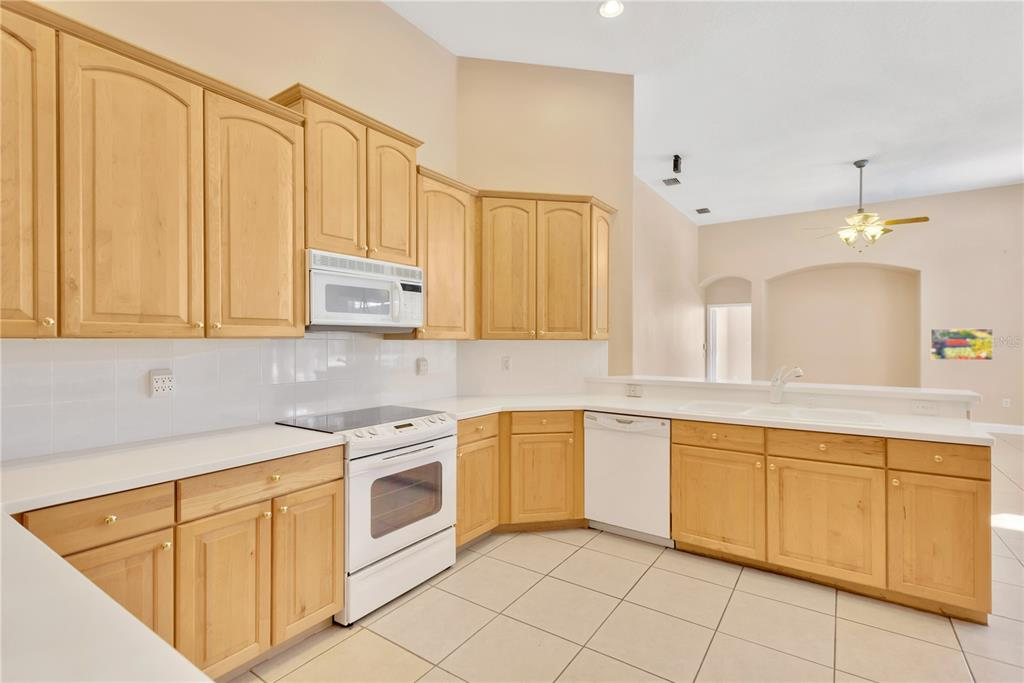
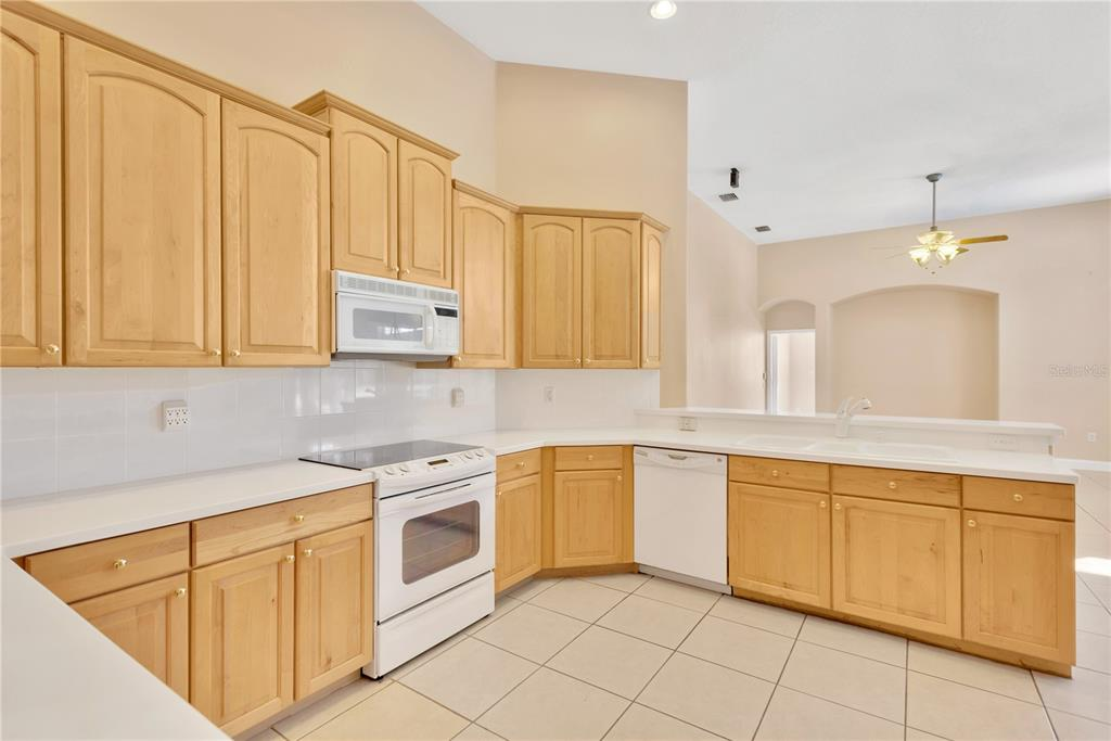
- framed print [930,328,994,361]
